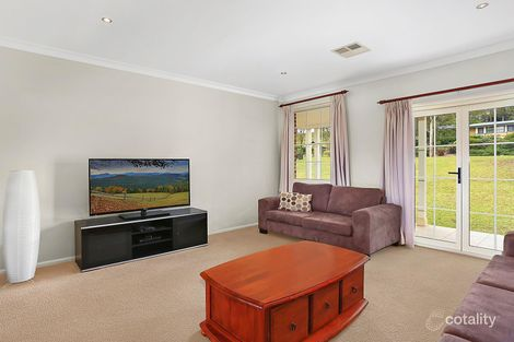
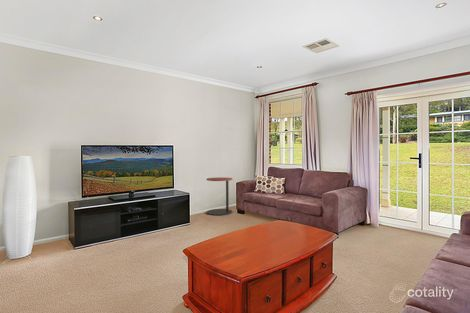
+ side table [206,177,234,216]
